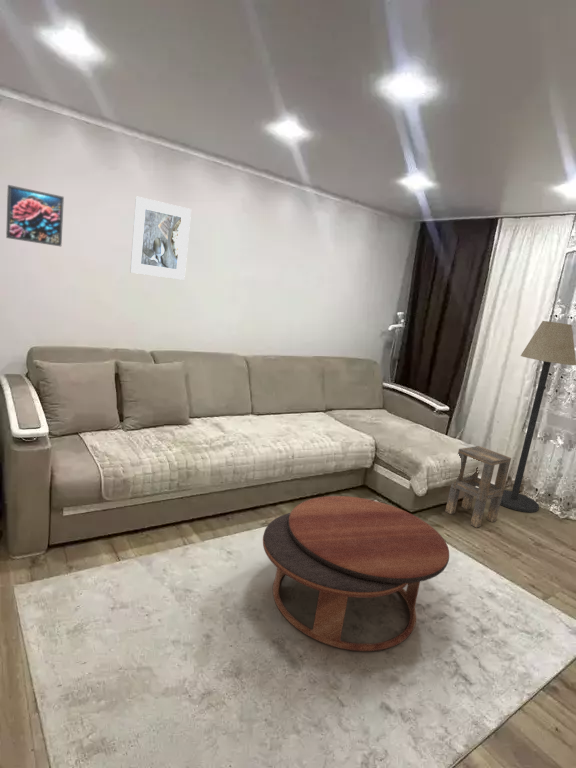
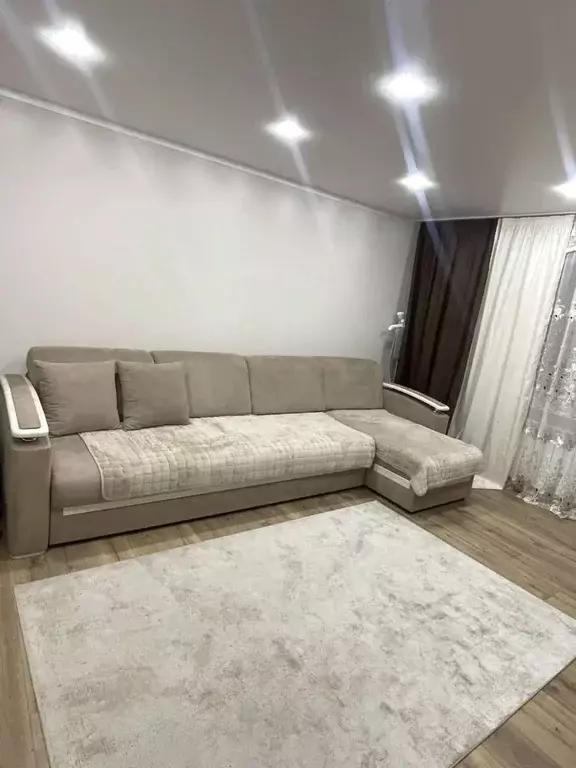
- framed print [129,196,192,281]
- side table [445,445,512,529]
- coffee table [262,495,450,652]
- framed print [5,184,65,247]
- floor lamp [500,320,576,513]
